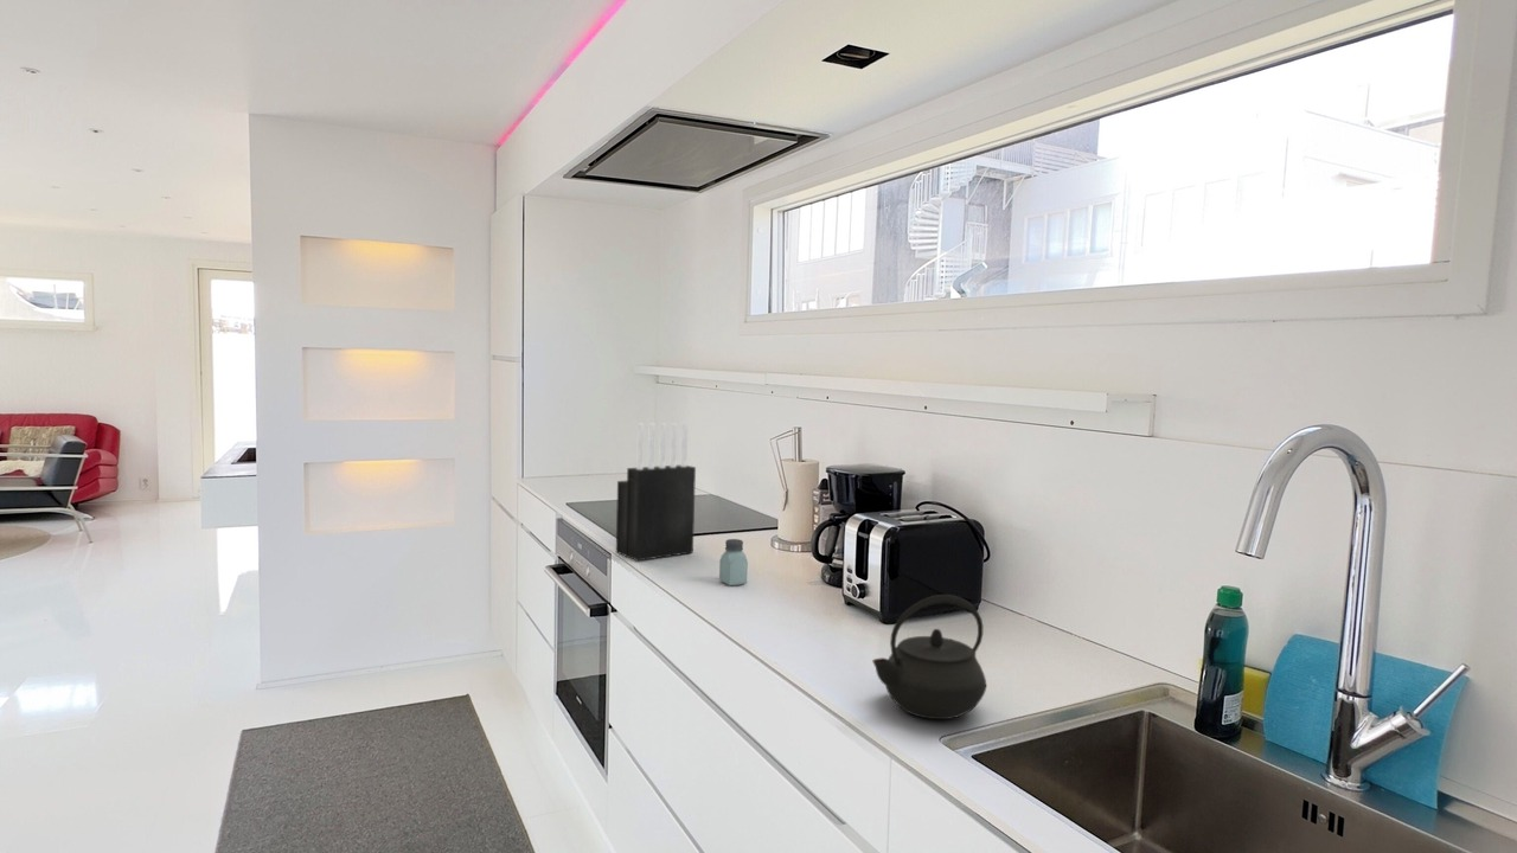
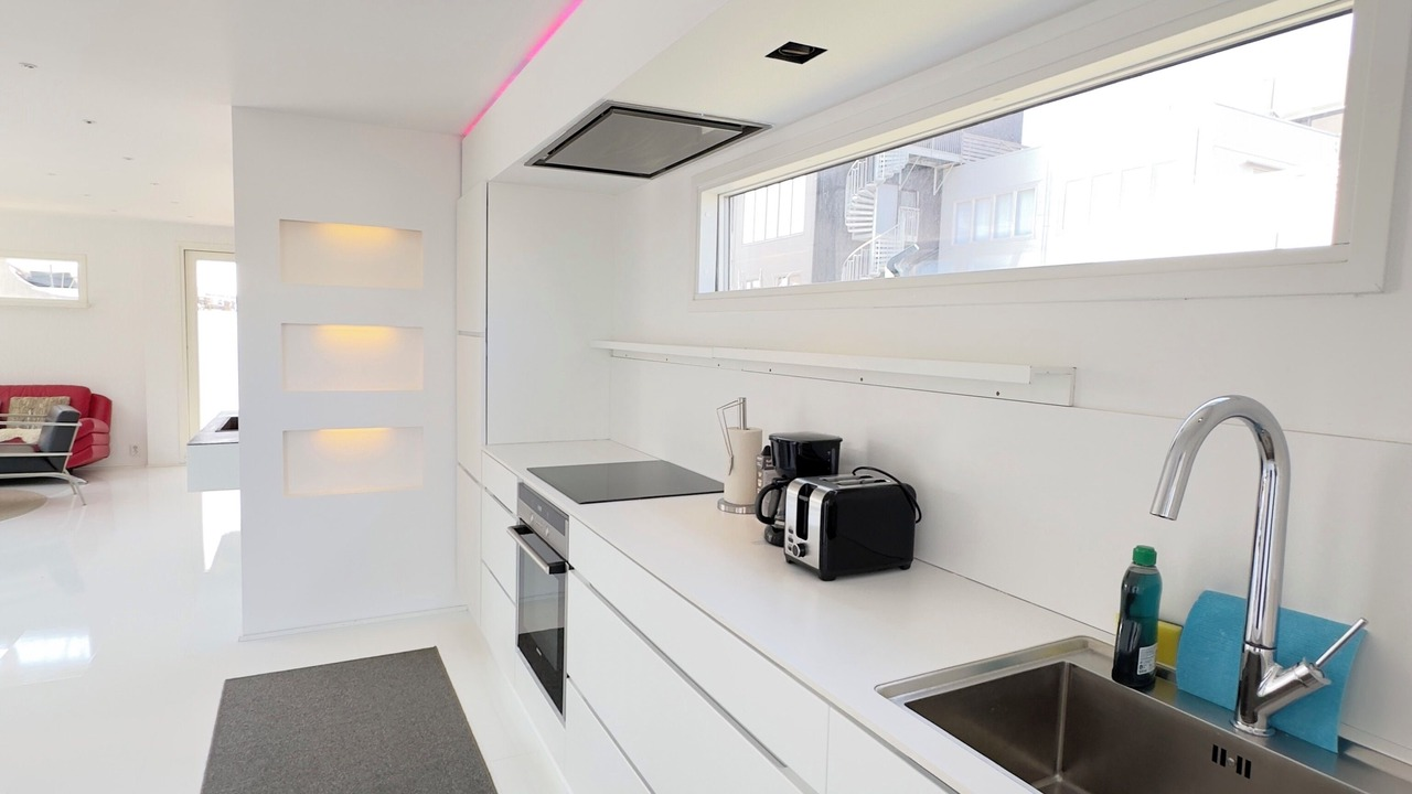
- knife block [615,422,697,562]
- kettle [871,594,987,720]
- saltshaker [718,538,749,586]
